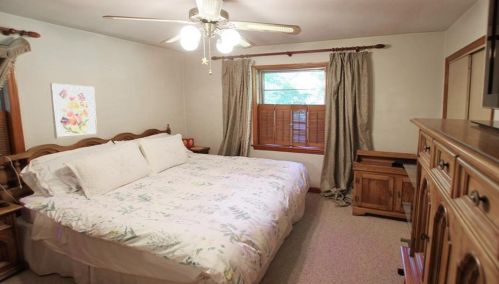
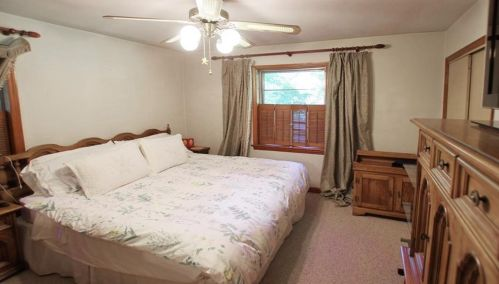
- wall art [49,82,98,140]
